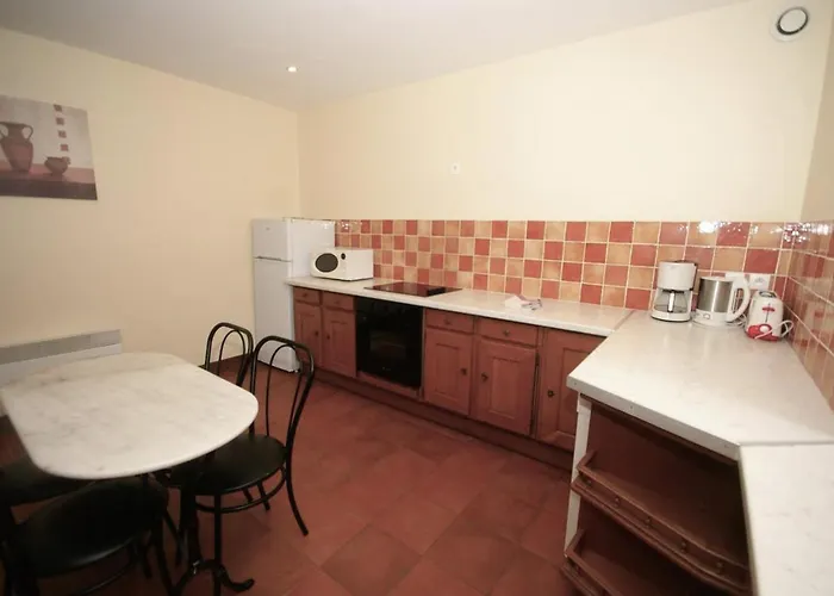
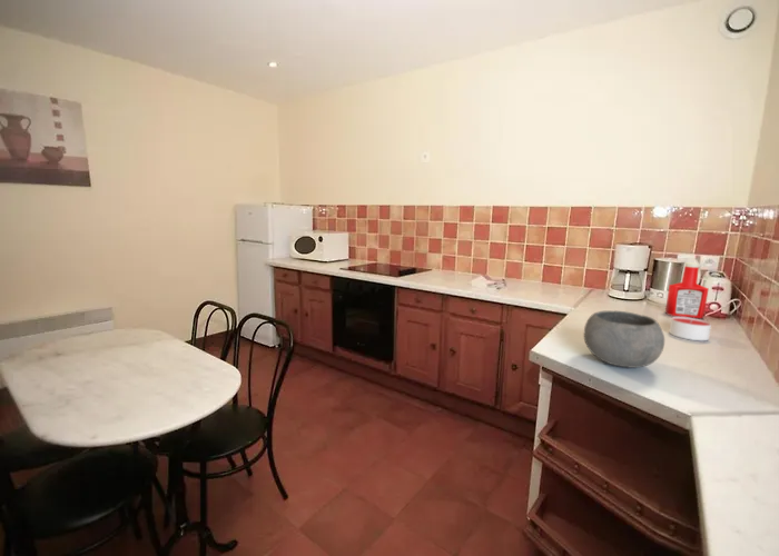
+ bowl [583,309,665,369]
+ soap bottle [664,261,710,319]
+ candle [669,316,712,341]
